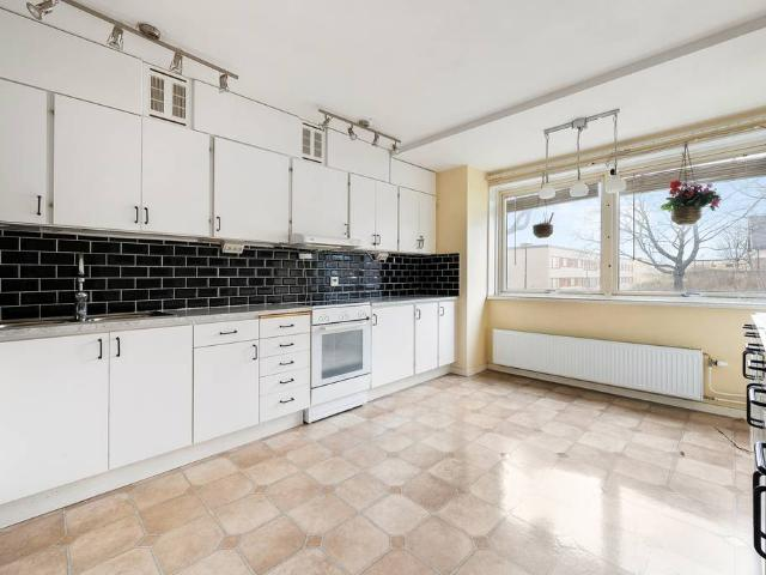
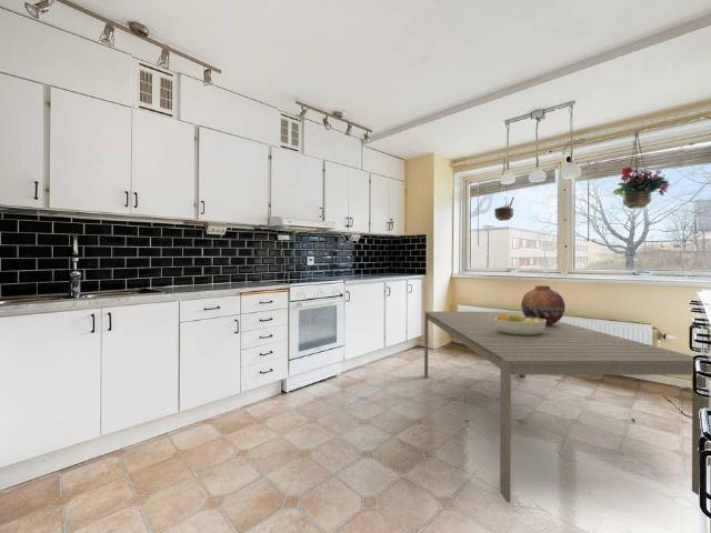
+ fruit bowl [494,313,545,335]
+ dining table [423,311,711,503]
+ vase [520,284,567,325]
